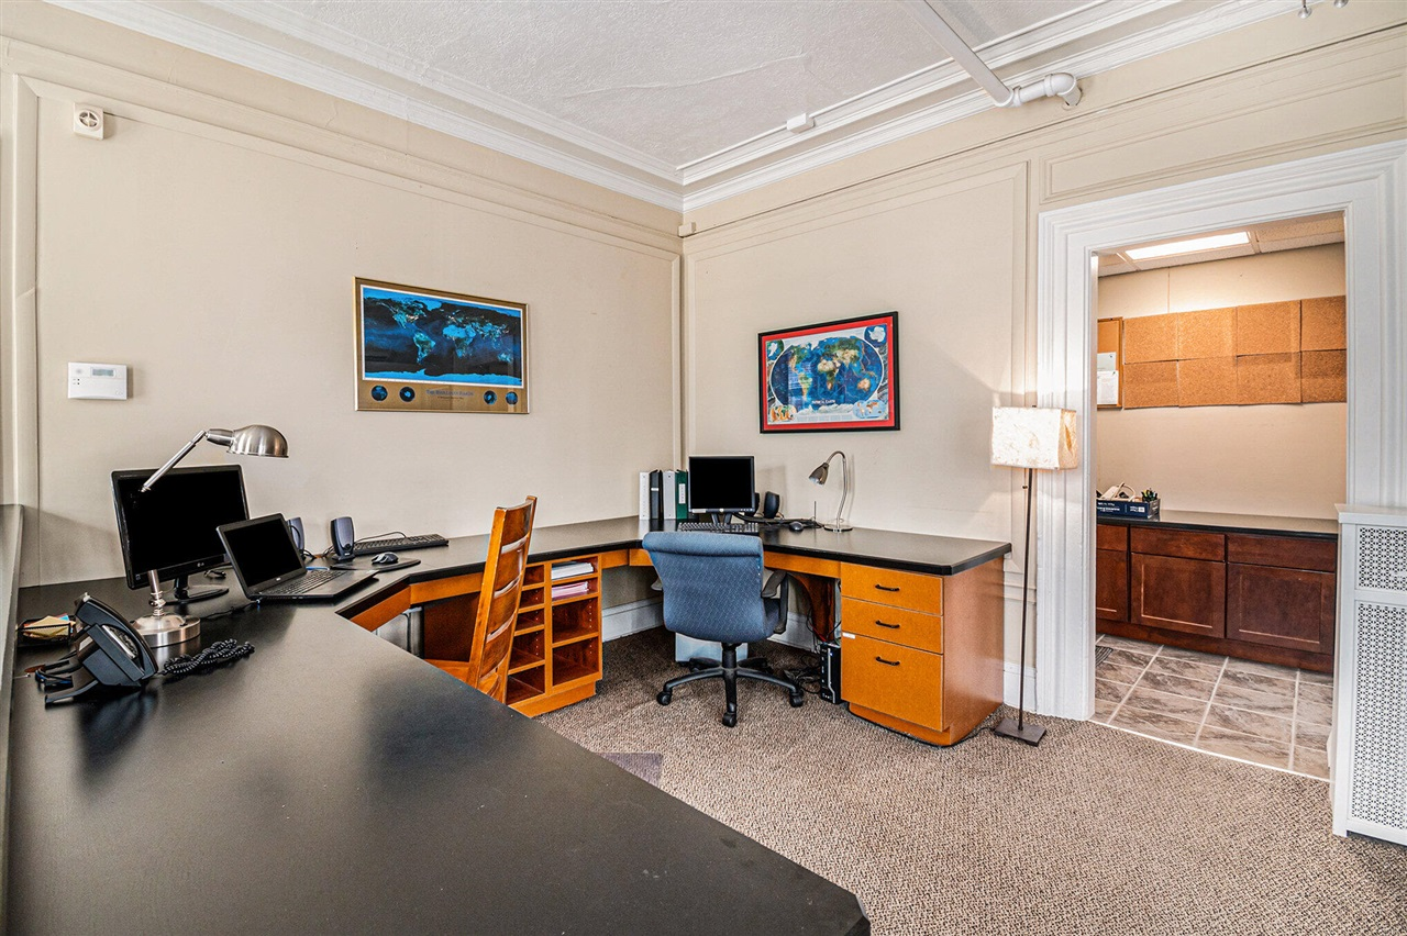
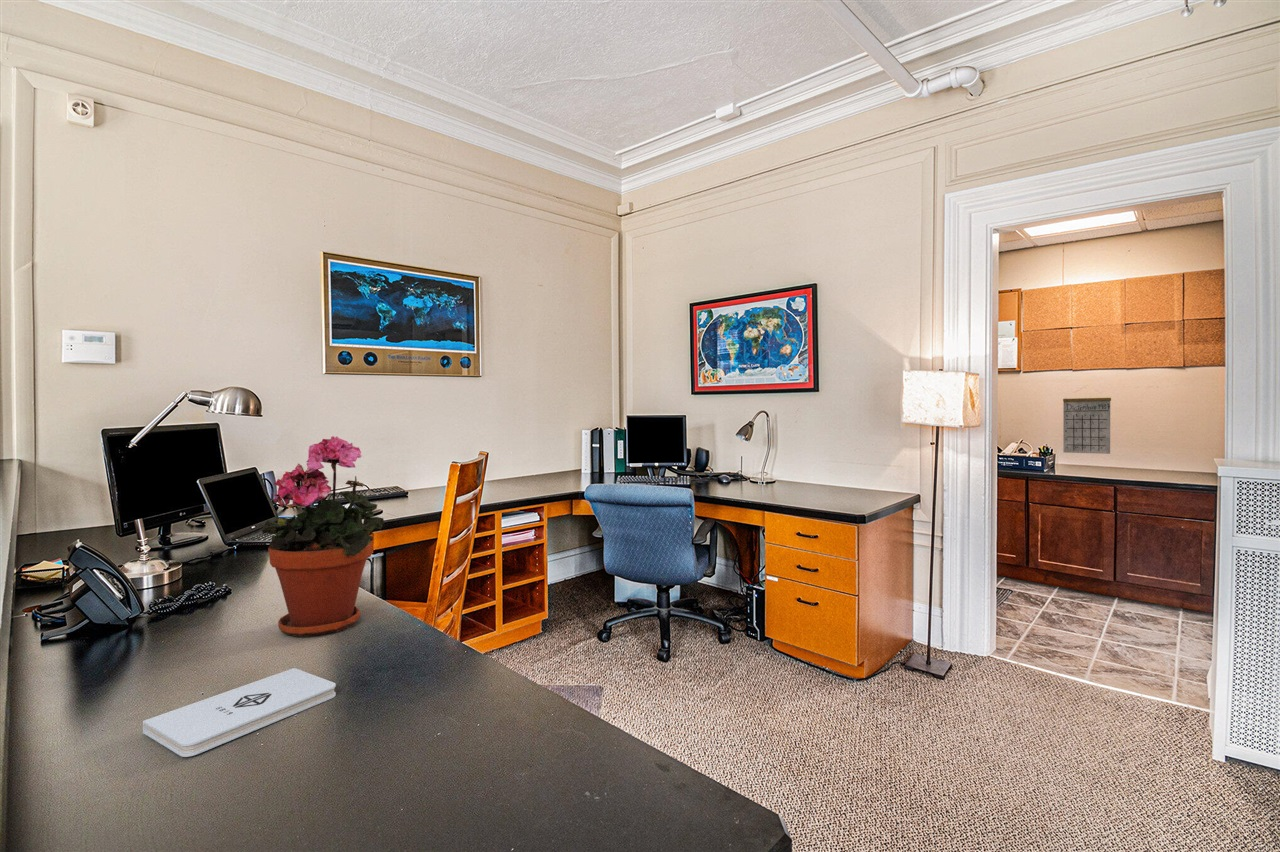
+ notepad [142,667,337,758]
+ calendar [1062,385,1112,455]
+ potted plant [260,435,385,638]
